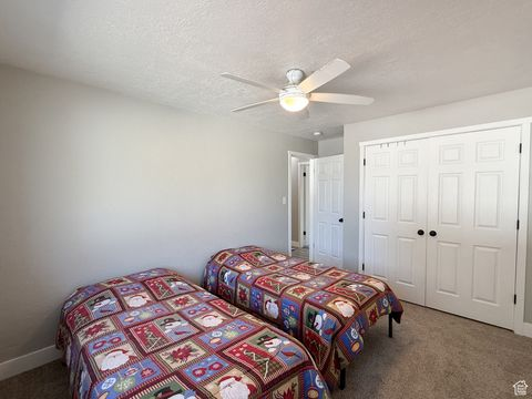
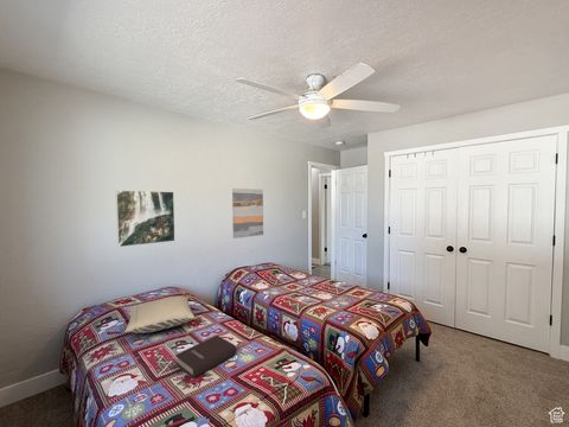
+ pillow [123,295,196,334]
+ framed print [115,190,177,248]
+ wall art [231,187,264,240]
+ book [174,334,237,380]
